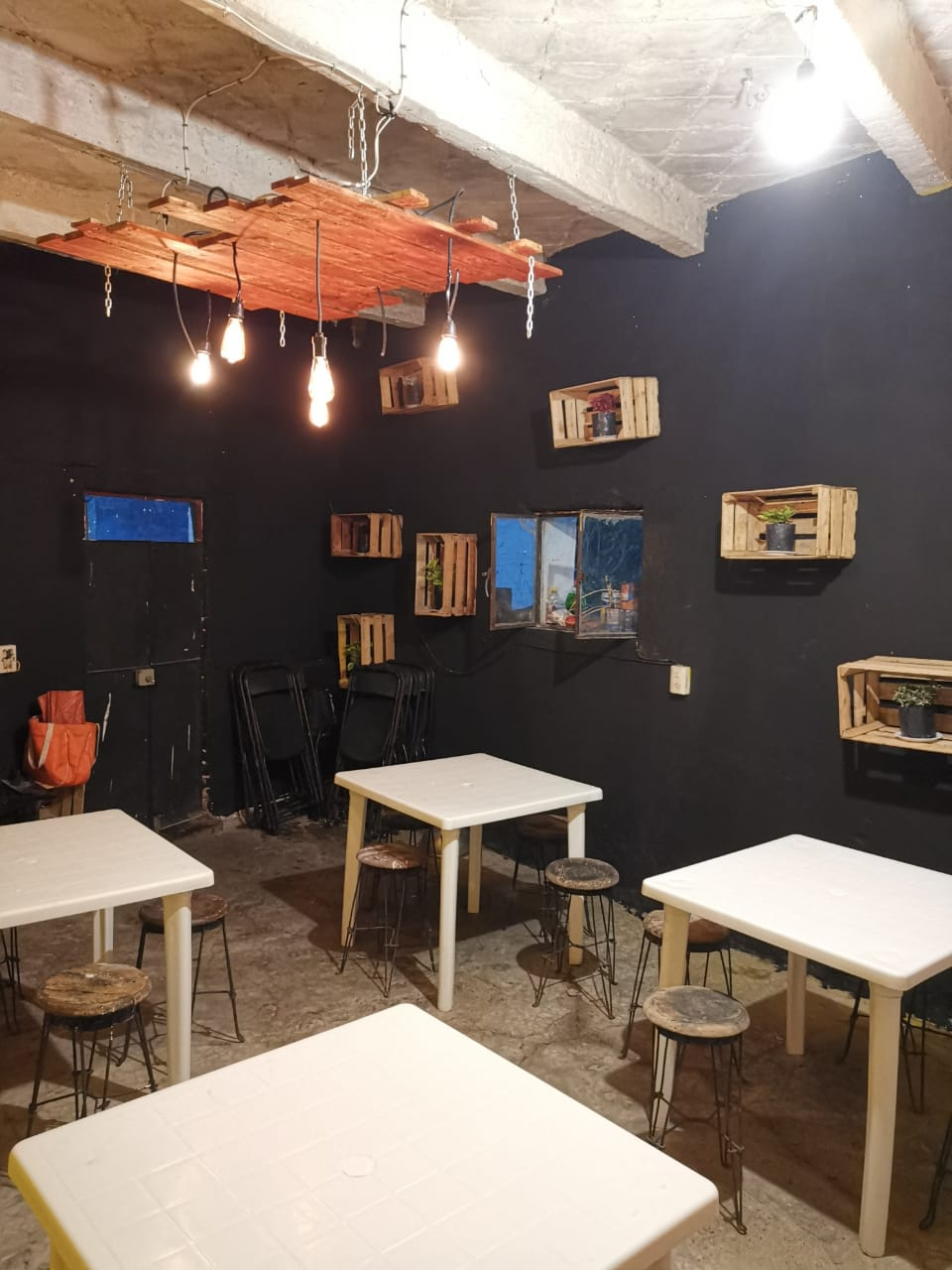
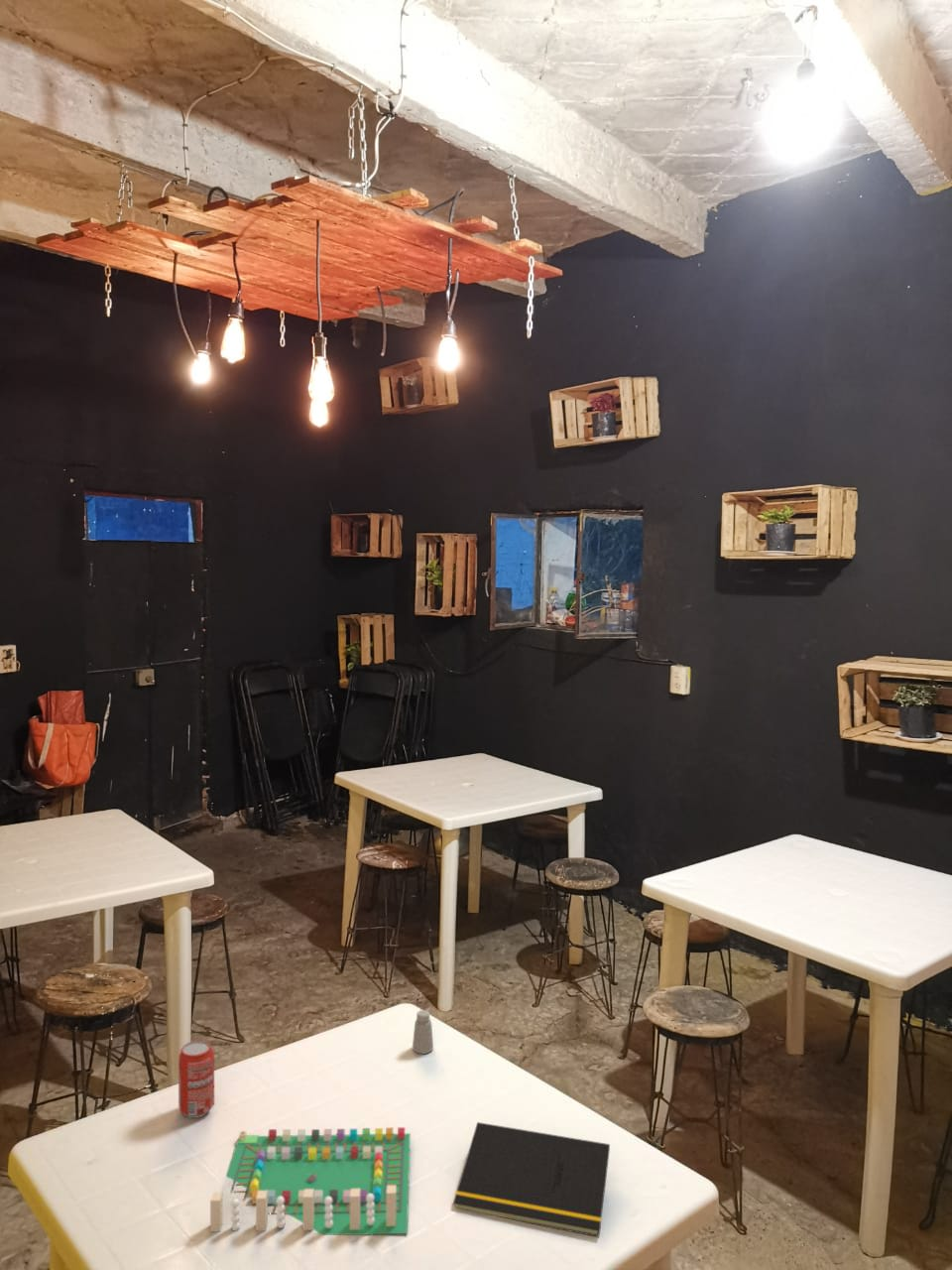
+ board game [209,1126,412,1236]
+ saltshaker [412,1009,434,1055]
+ beverage can [178,1040,215,1119]
+ notepad [452,1121,611,1238]
